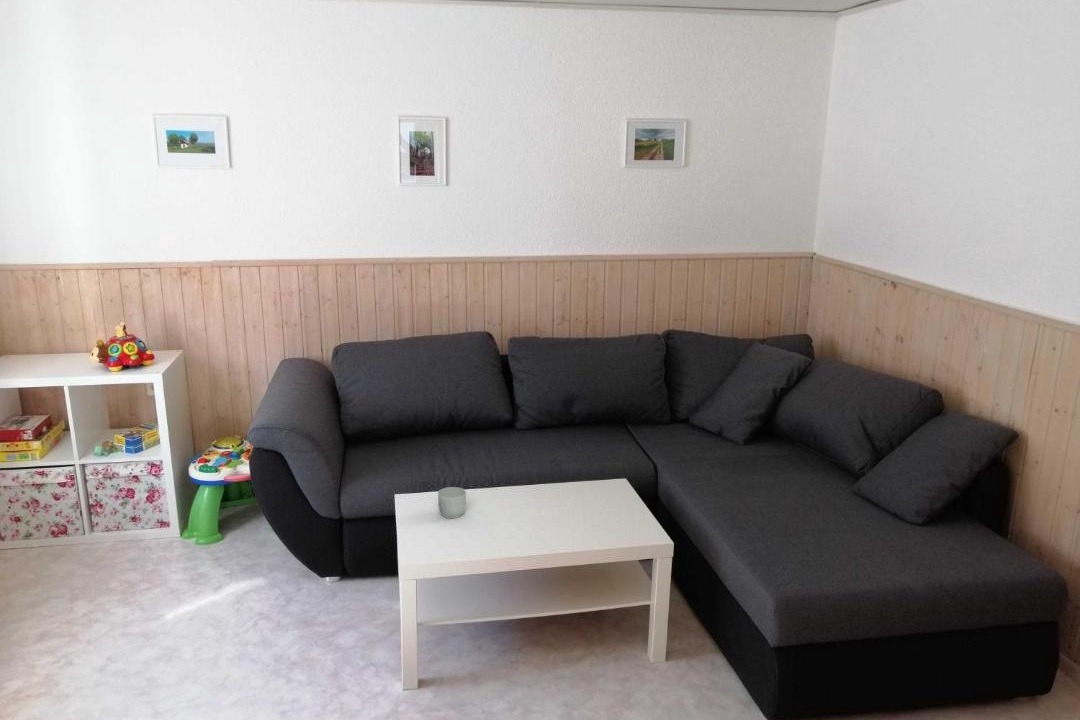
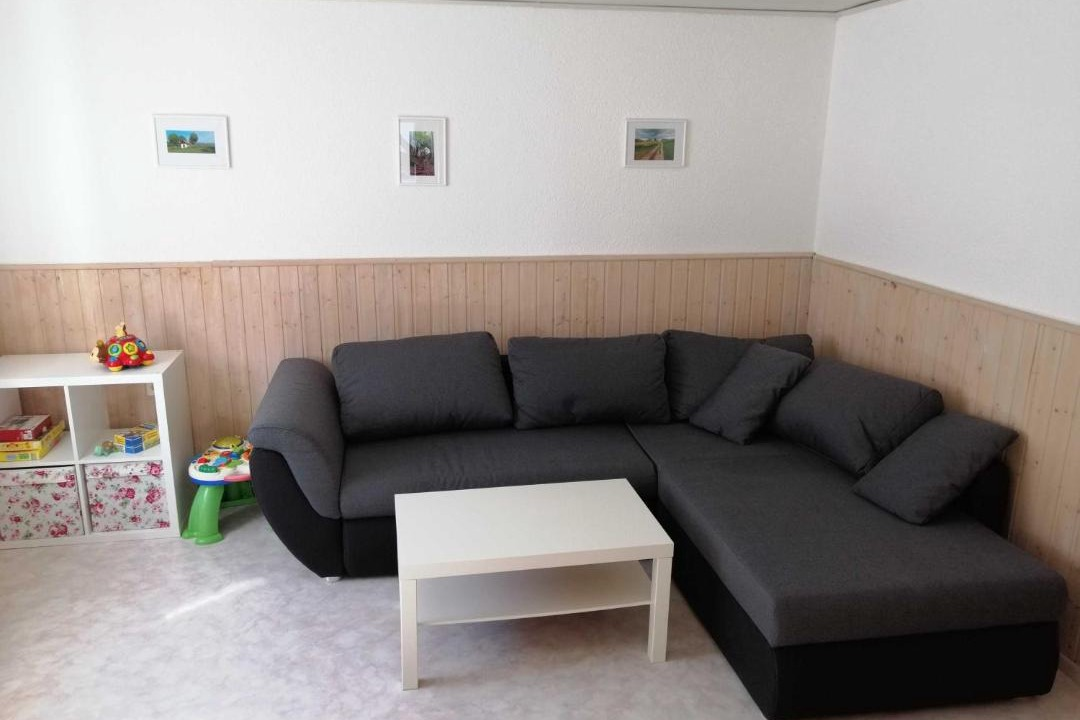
- mug [437,486,467,519]
